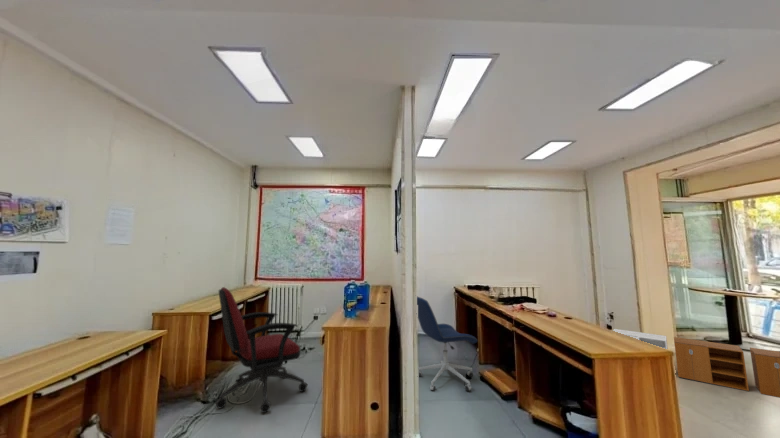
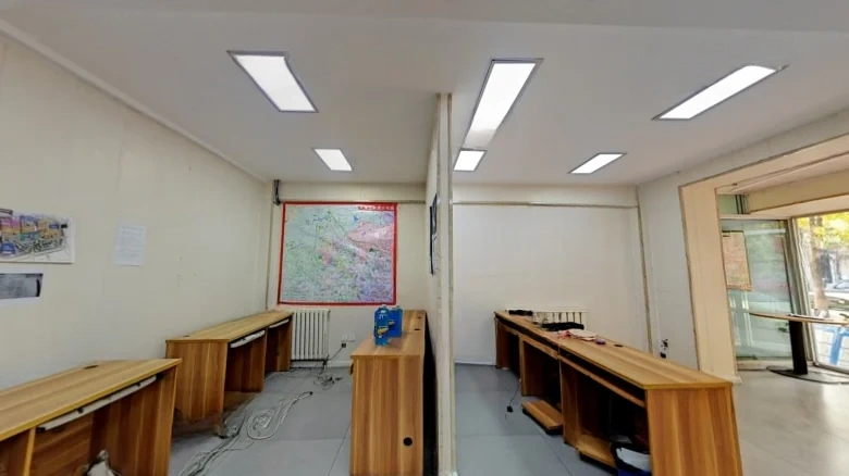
- office chair [215,286,308,414]
- office chair [416,296,479,392]
- storage cabinet [612,328,780,399]
